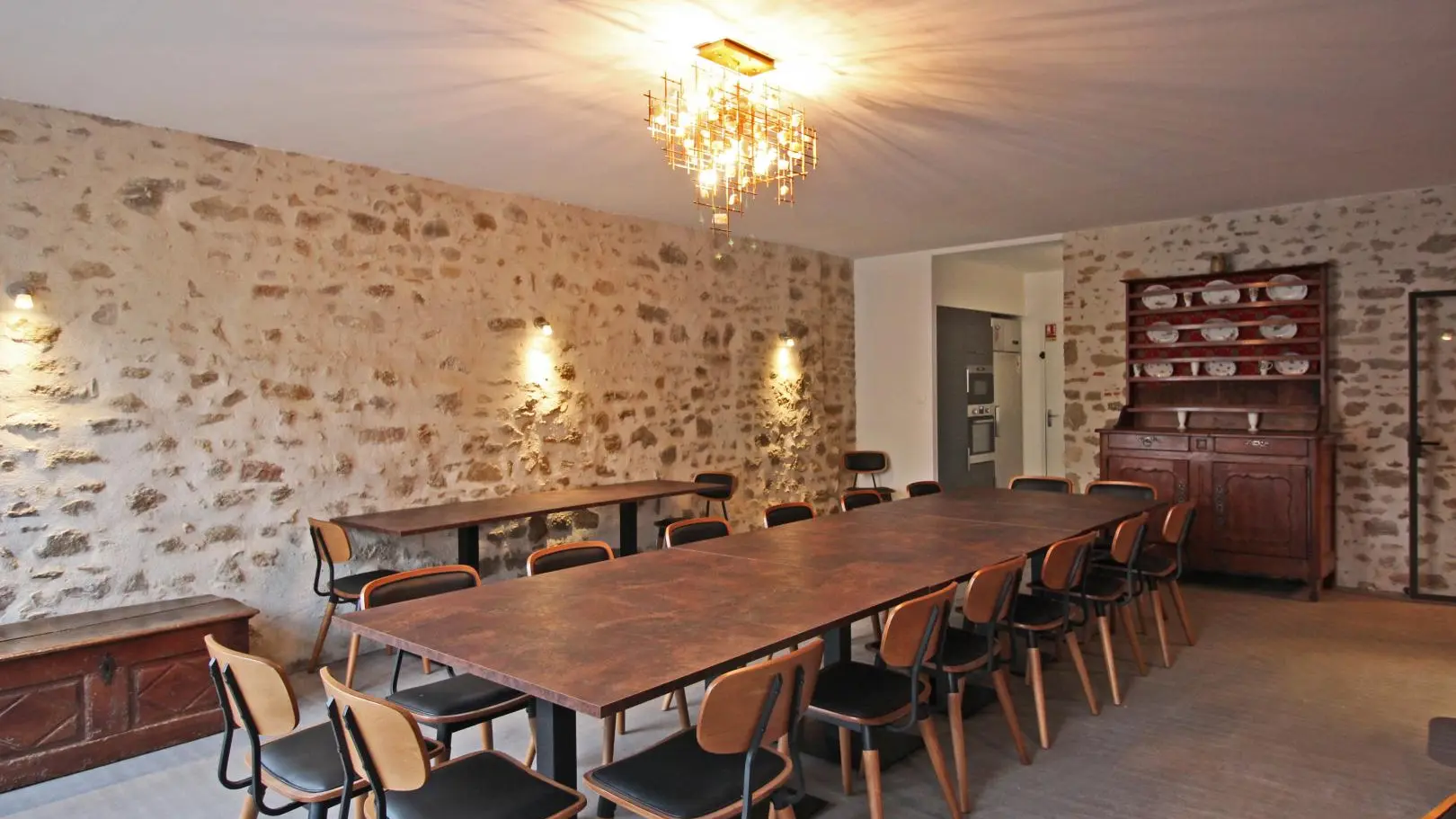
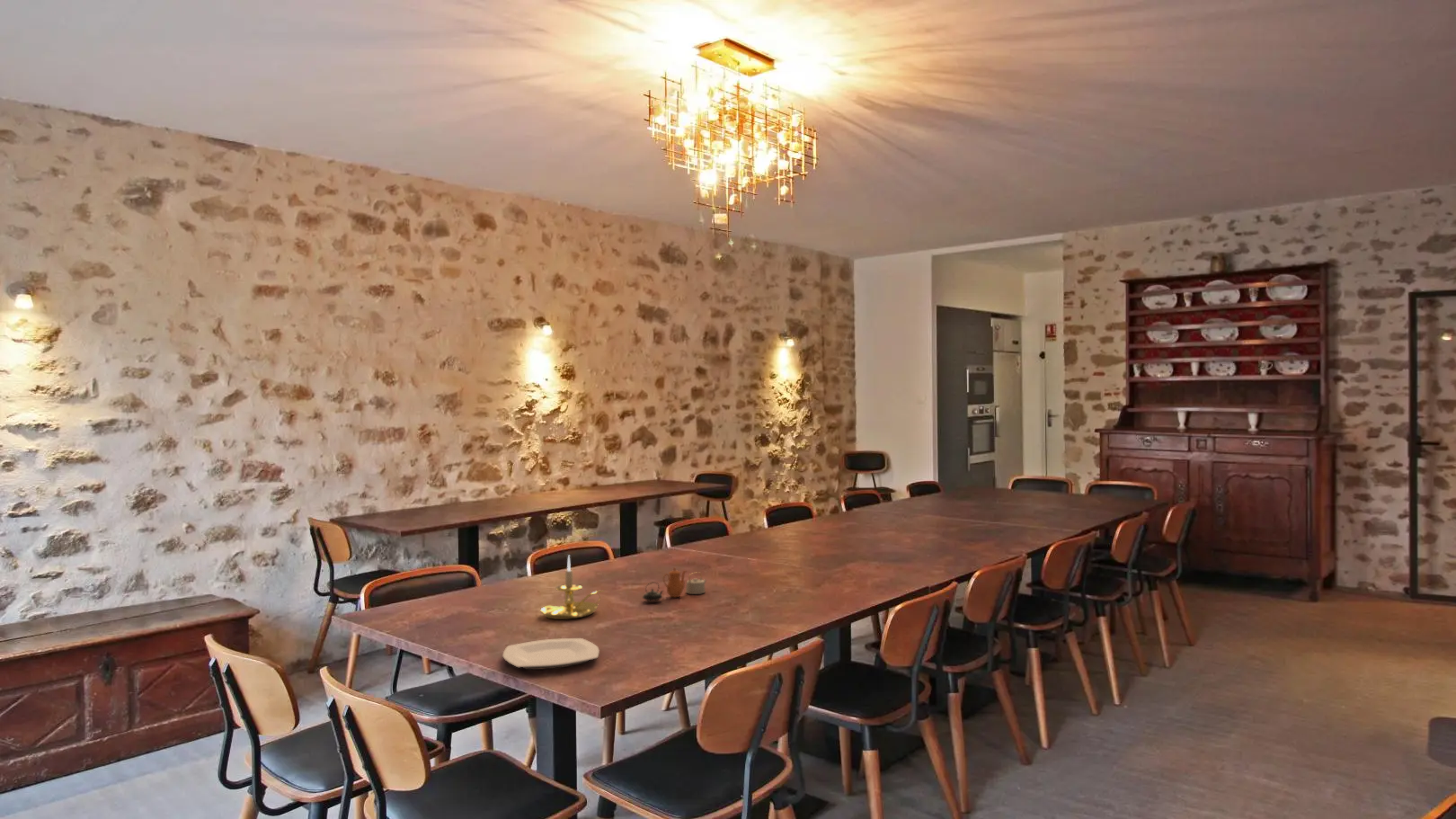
+ plate [502,637,600,671]
+ teapot [642,566,707,602]
+ candle holder [539,554,606,620]
